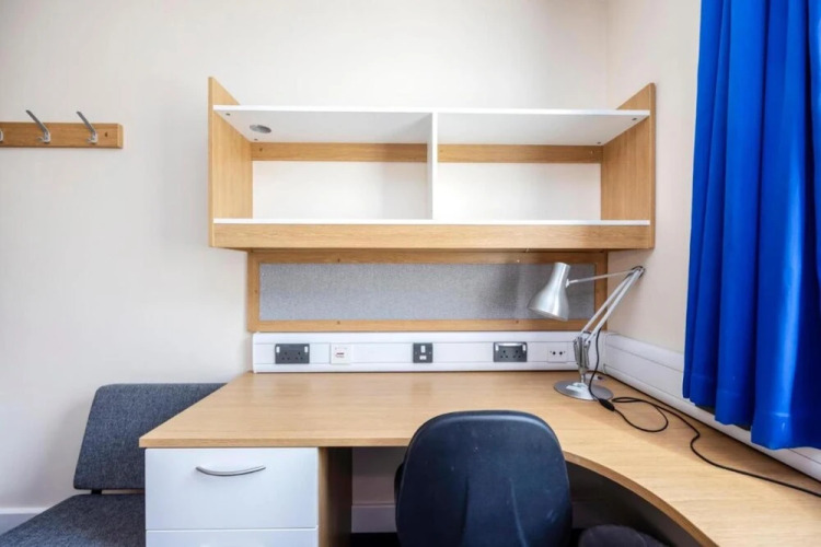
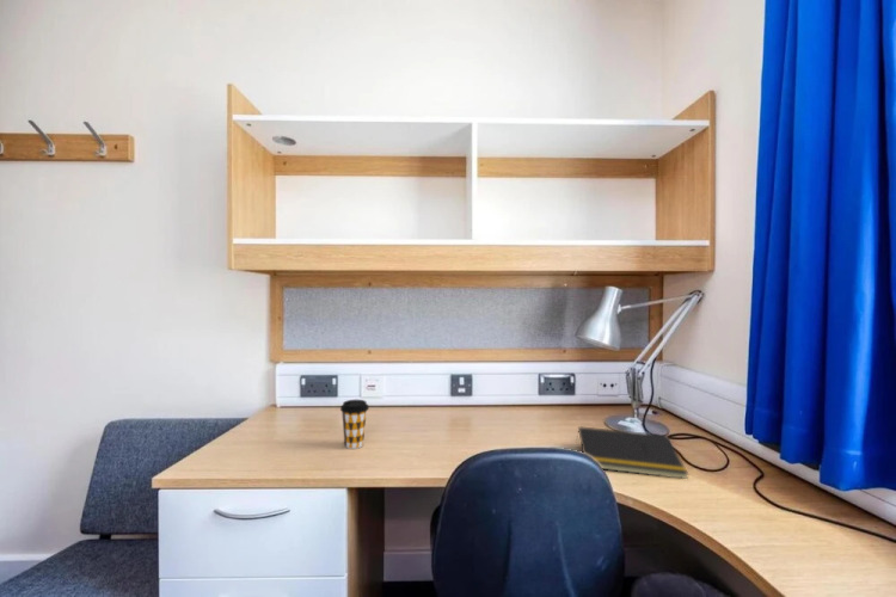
+ notepad [575,425,689,480]
+ coffee cup [339,399,370,450]
